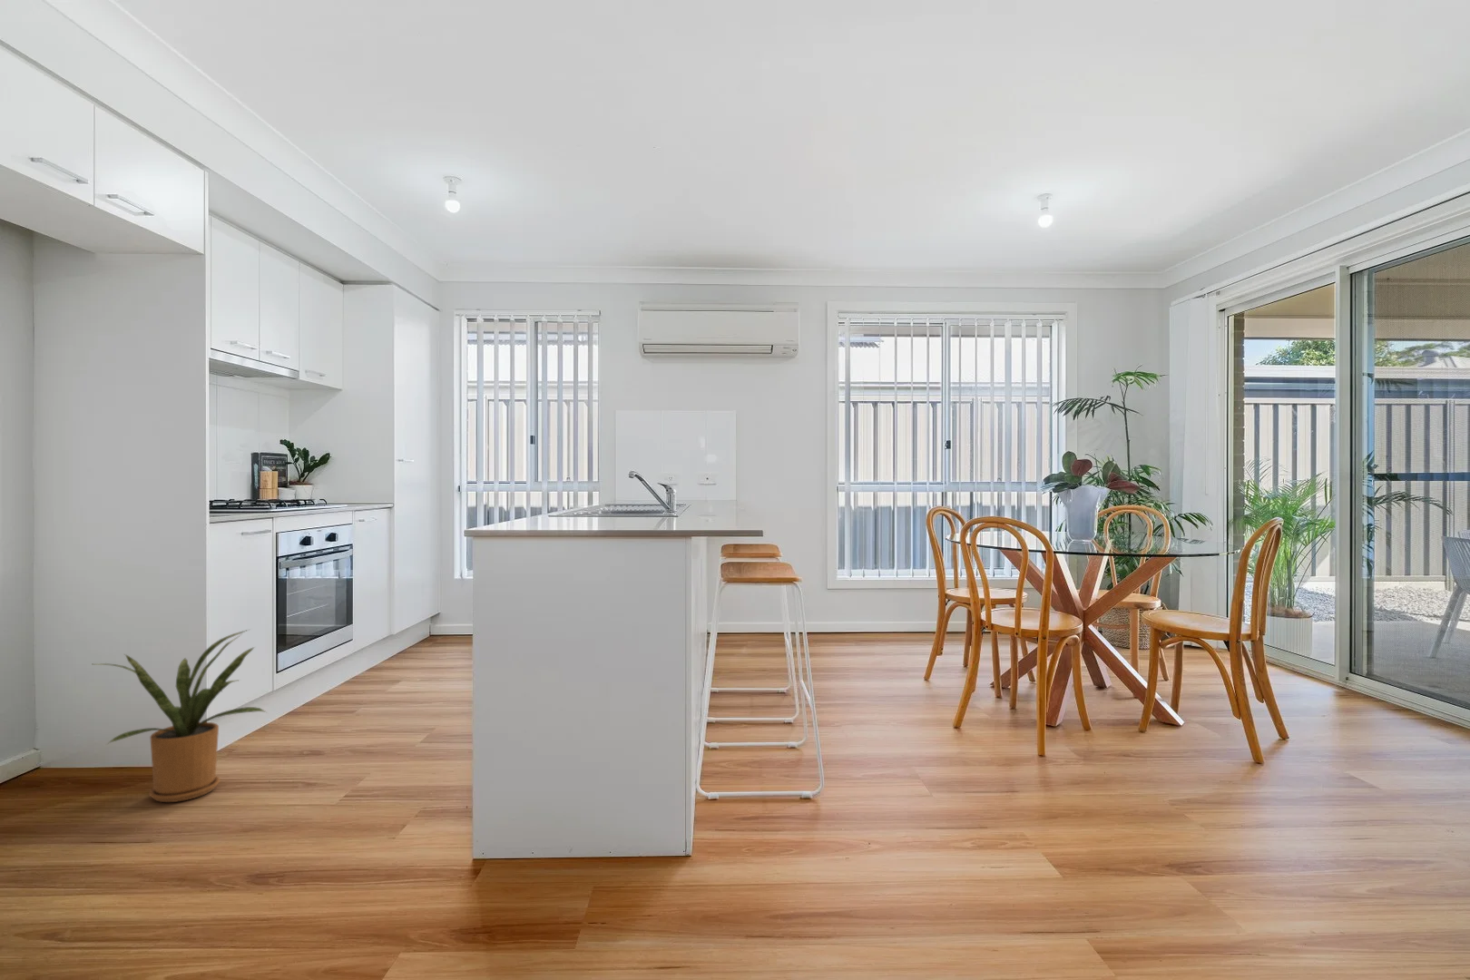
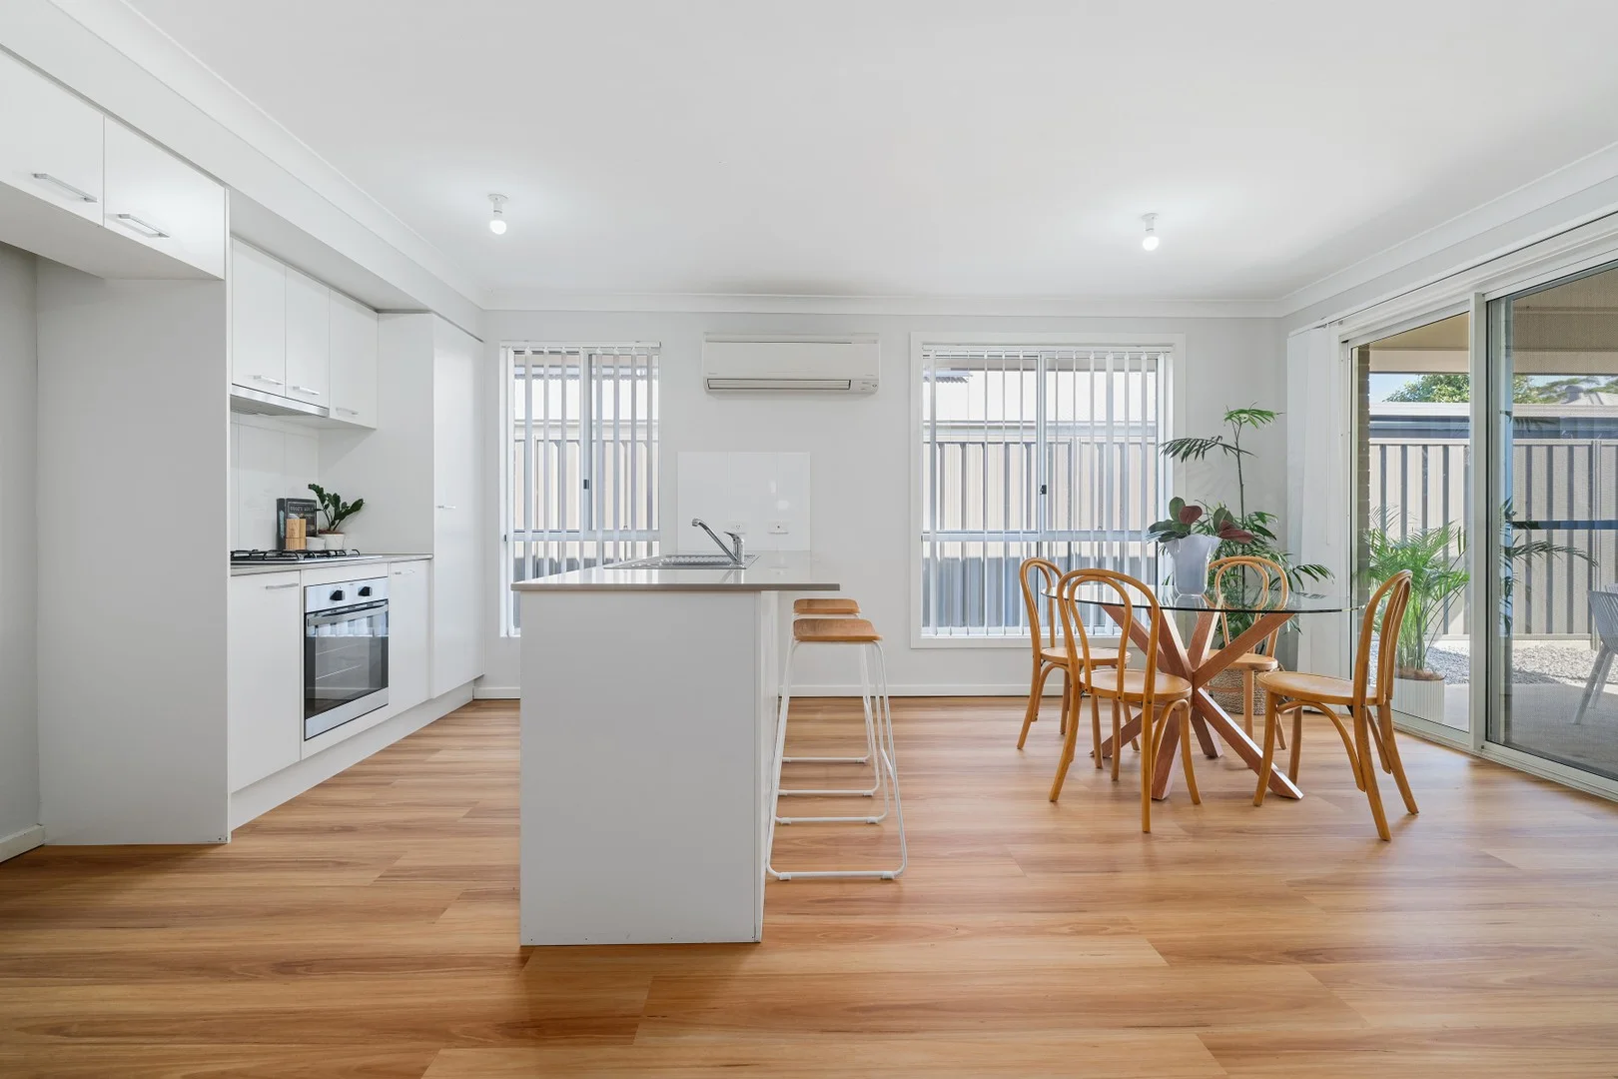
- house plant [93,628,269,803]
